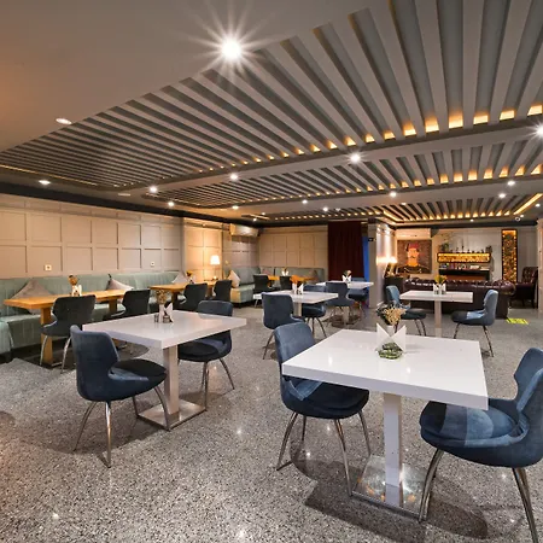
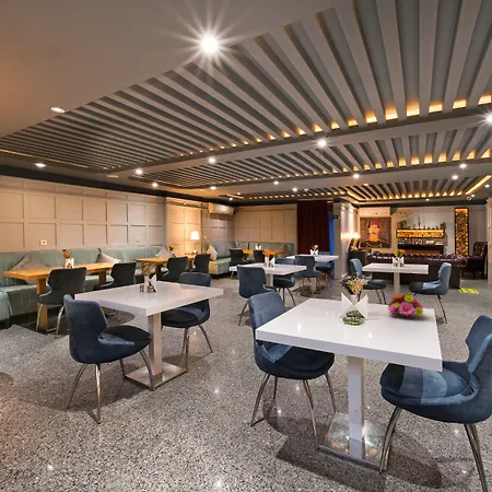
+ flower bouquet [386,292,425,318]
